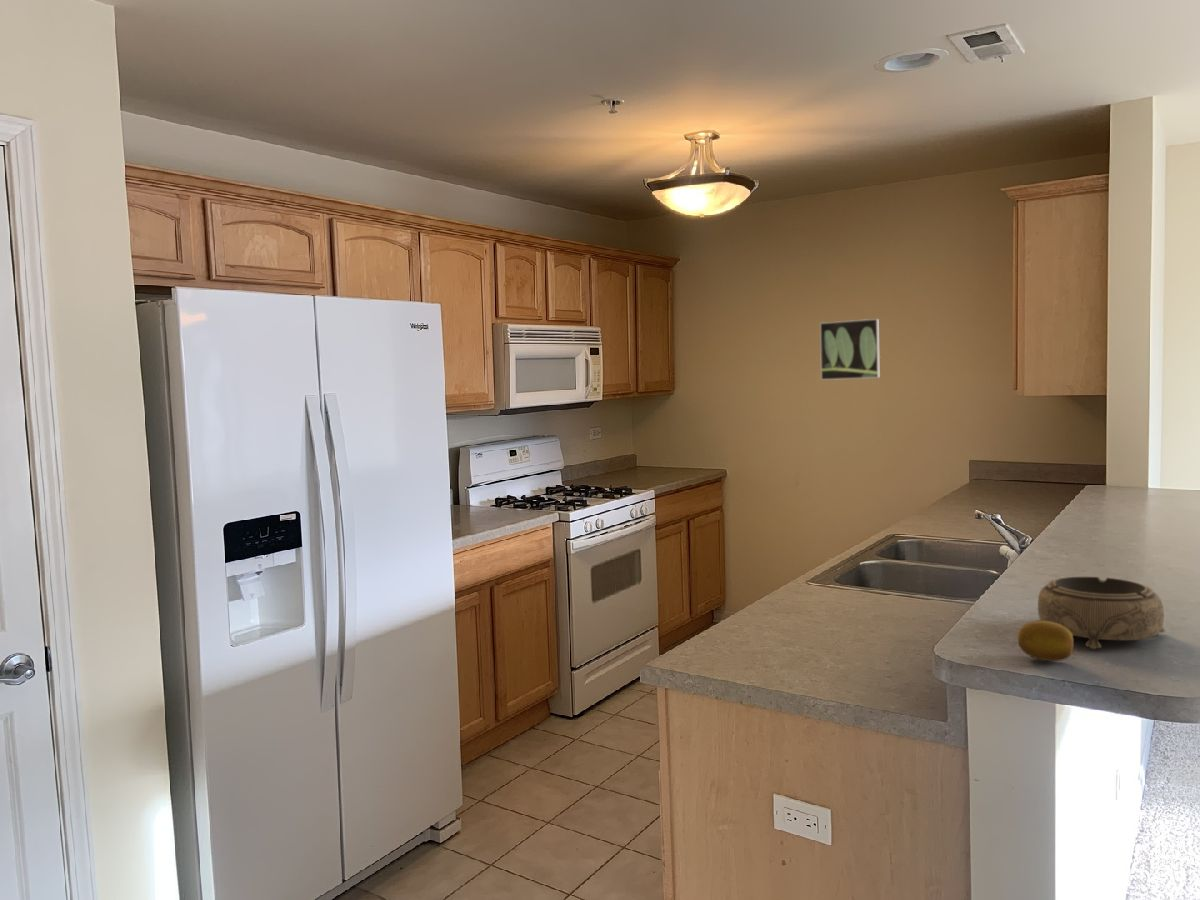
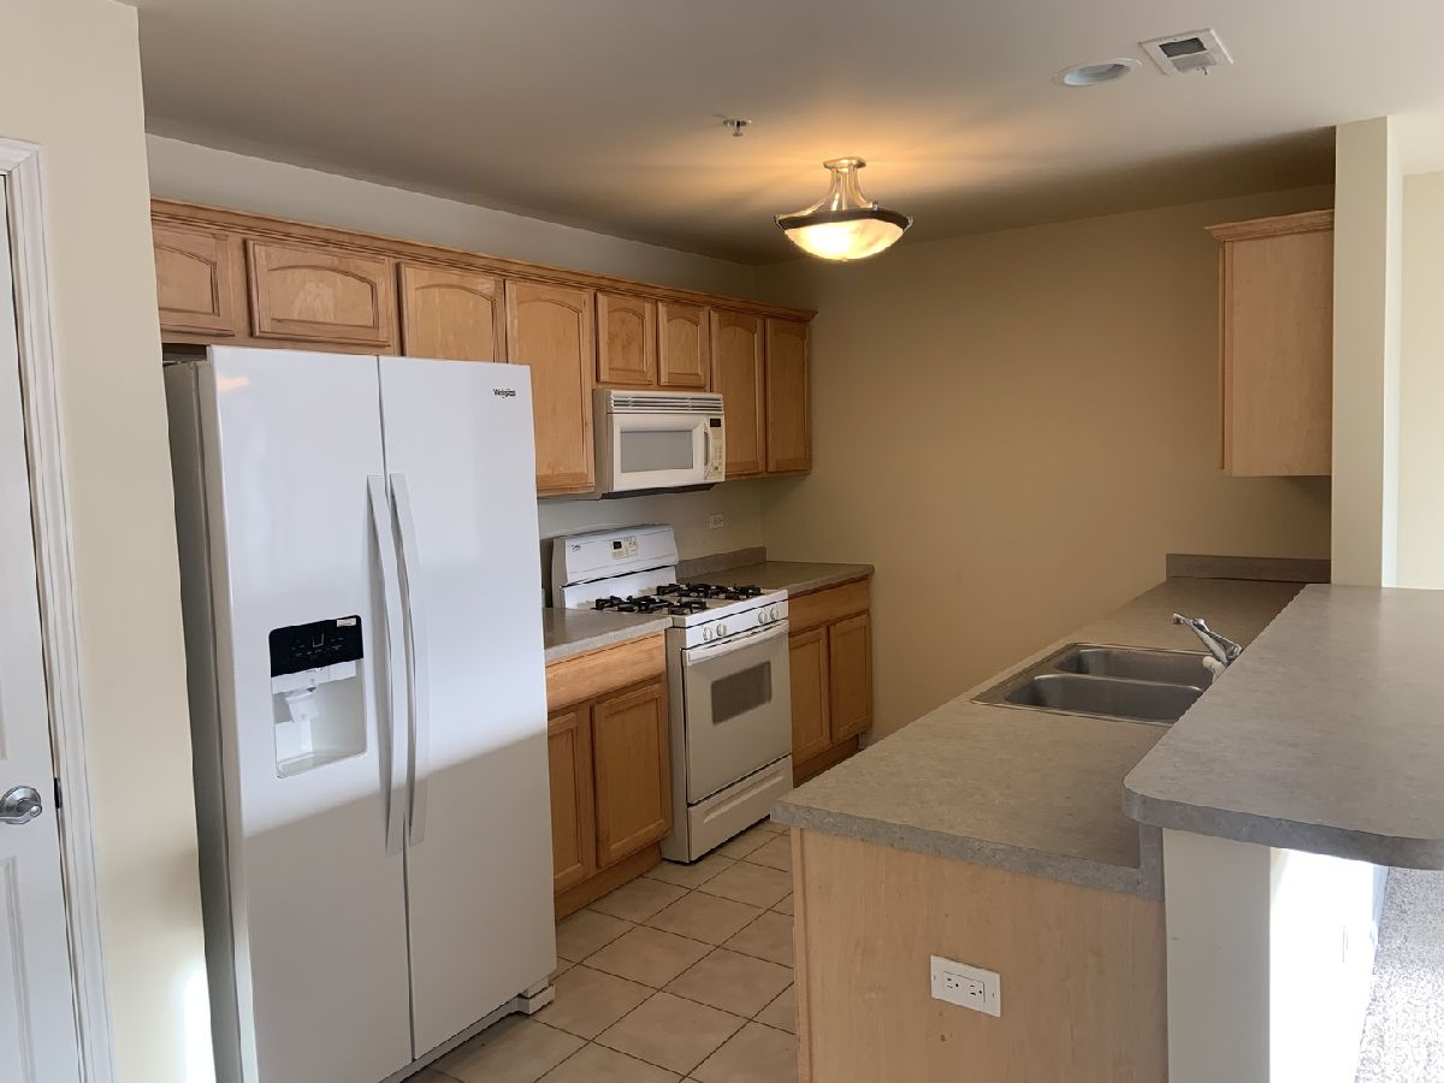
- fruit [1017,620,1075,662]
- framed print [819,318,881,381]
- decorative bowl [1037,576,1166,650]
